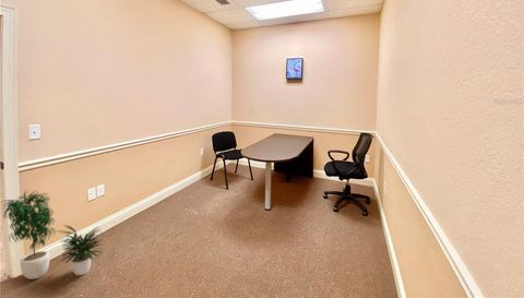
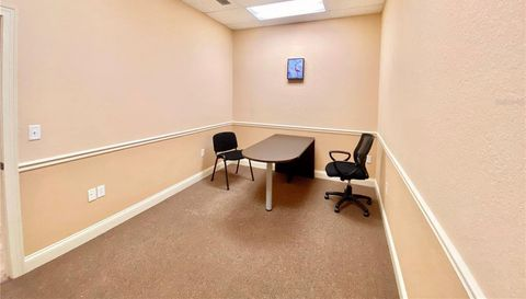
- potted plant [1,188,104,281]
